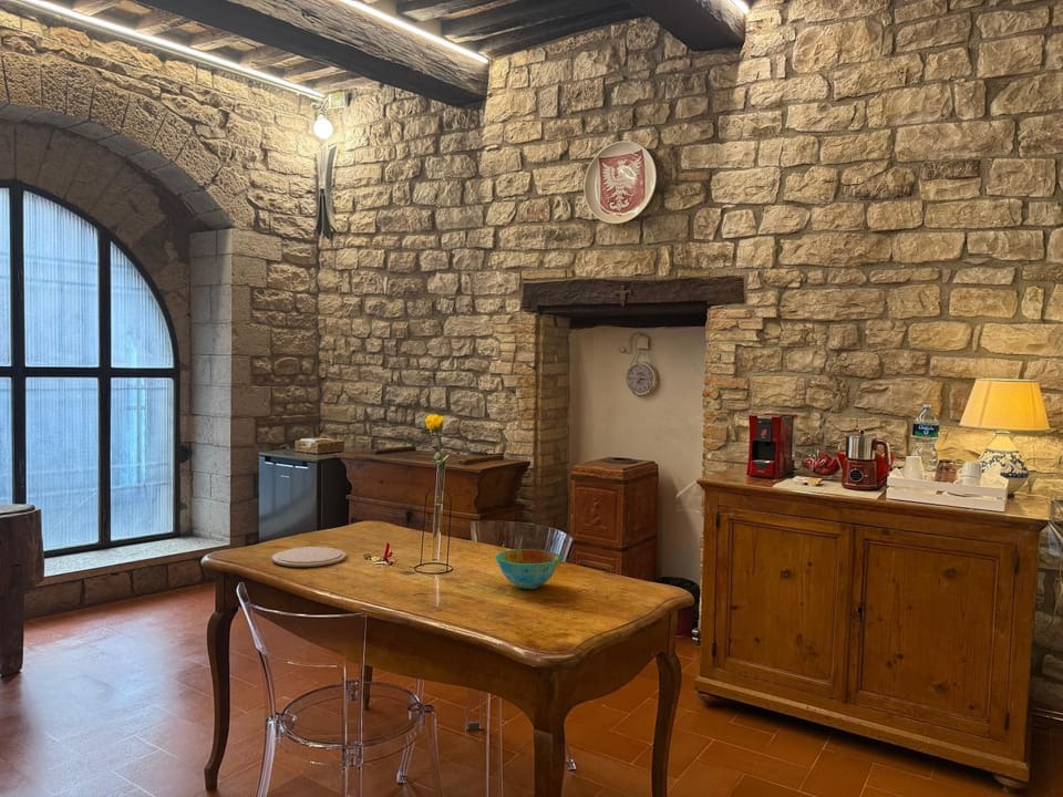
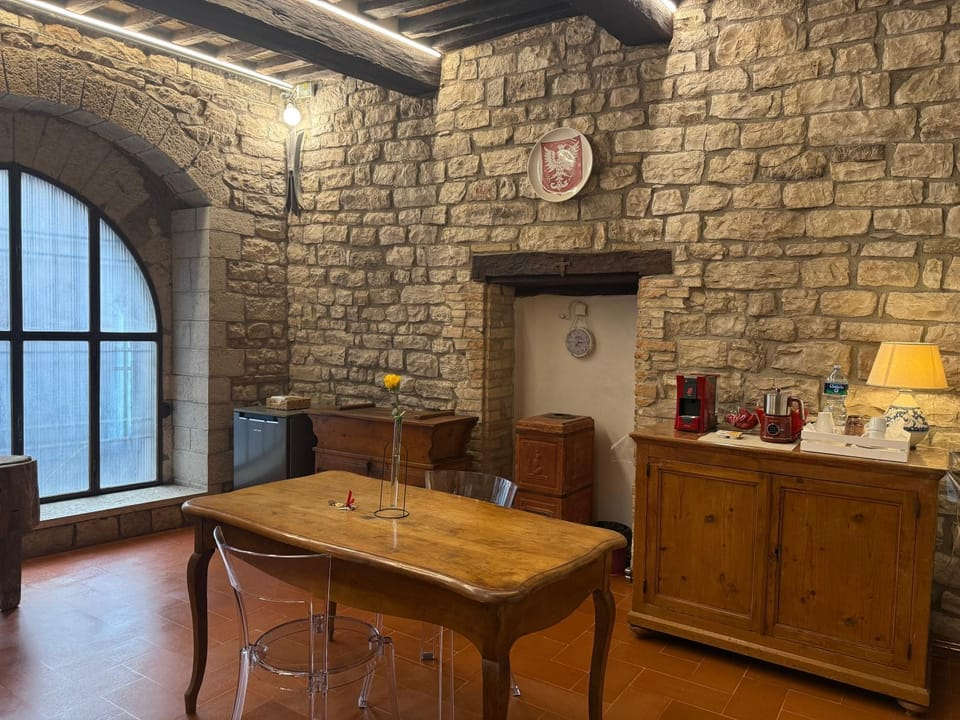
- plate [271,546,347,568]
- bowl [494,548,563,590]
